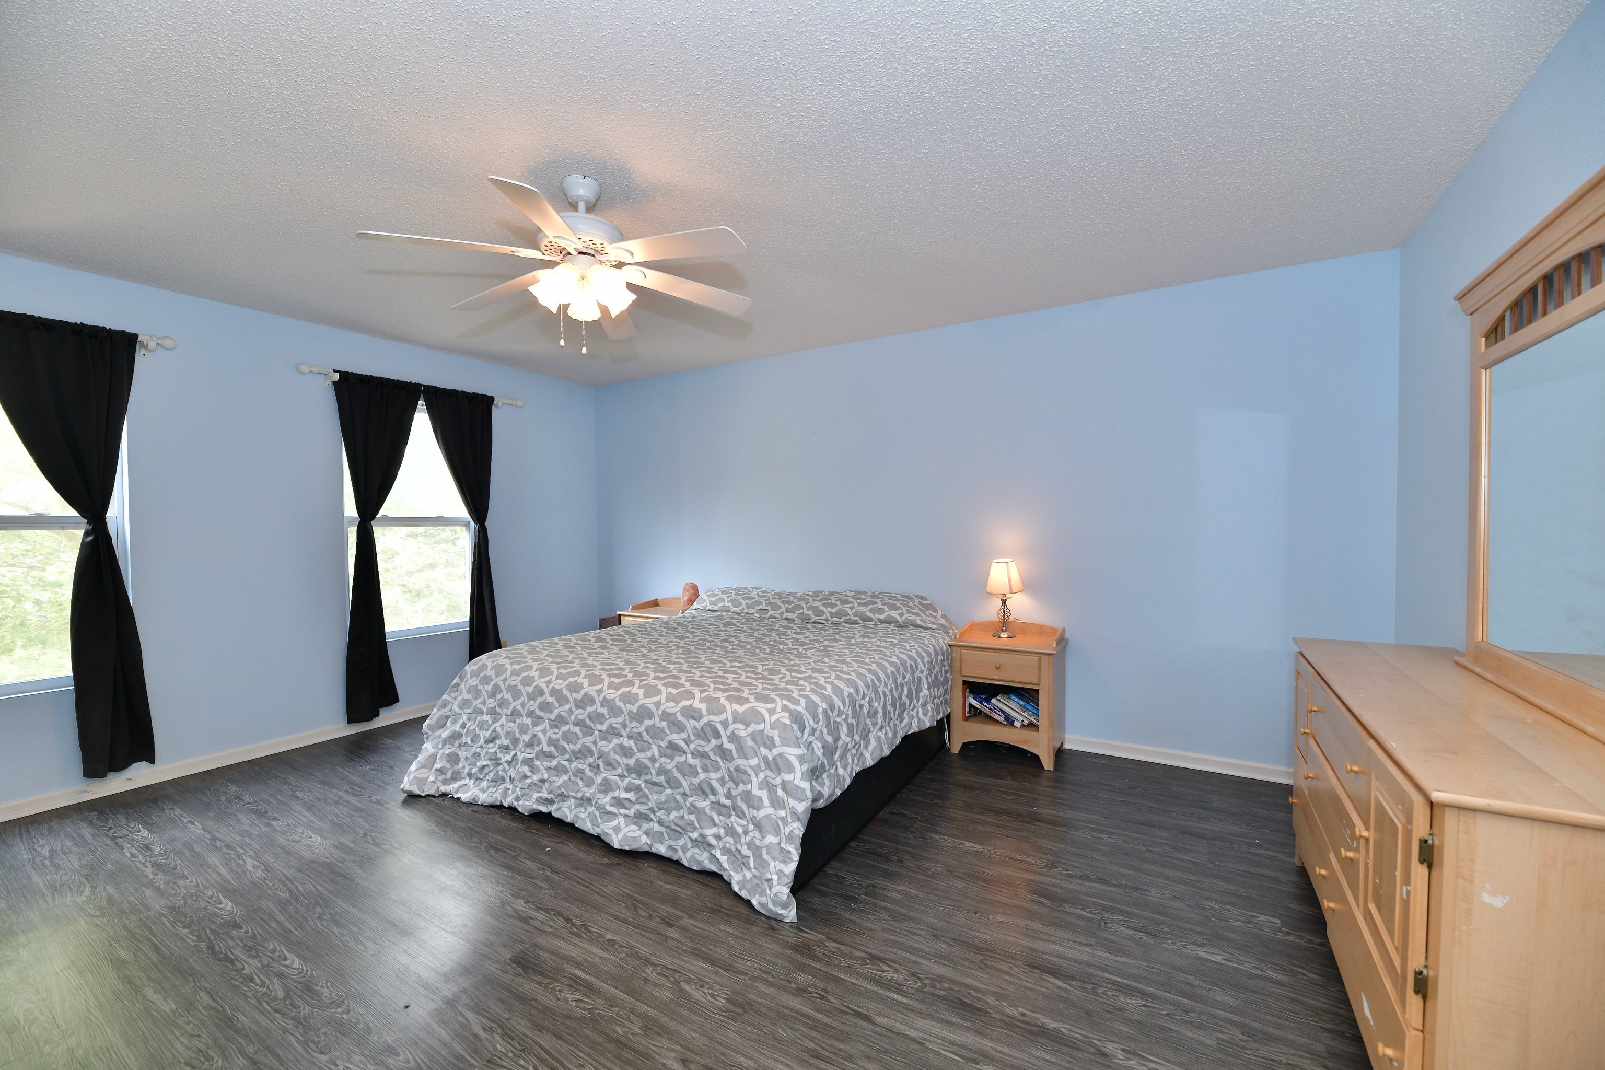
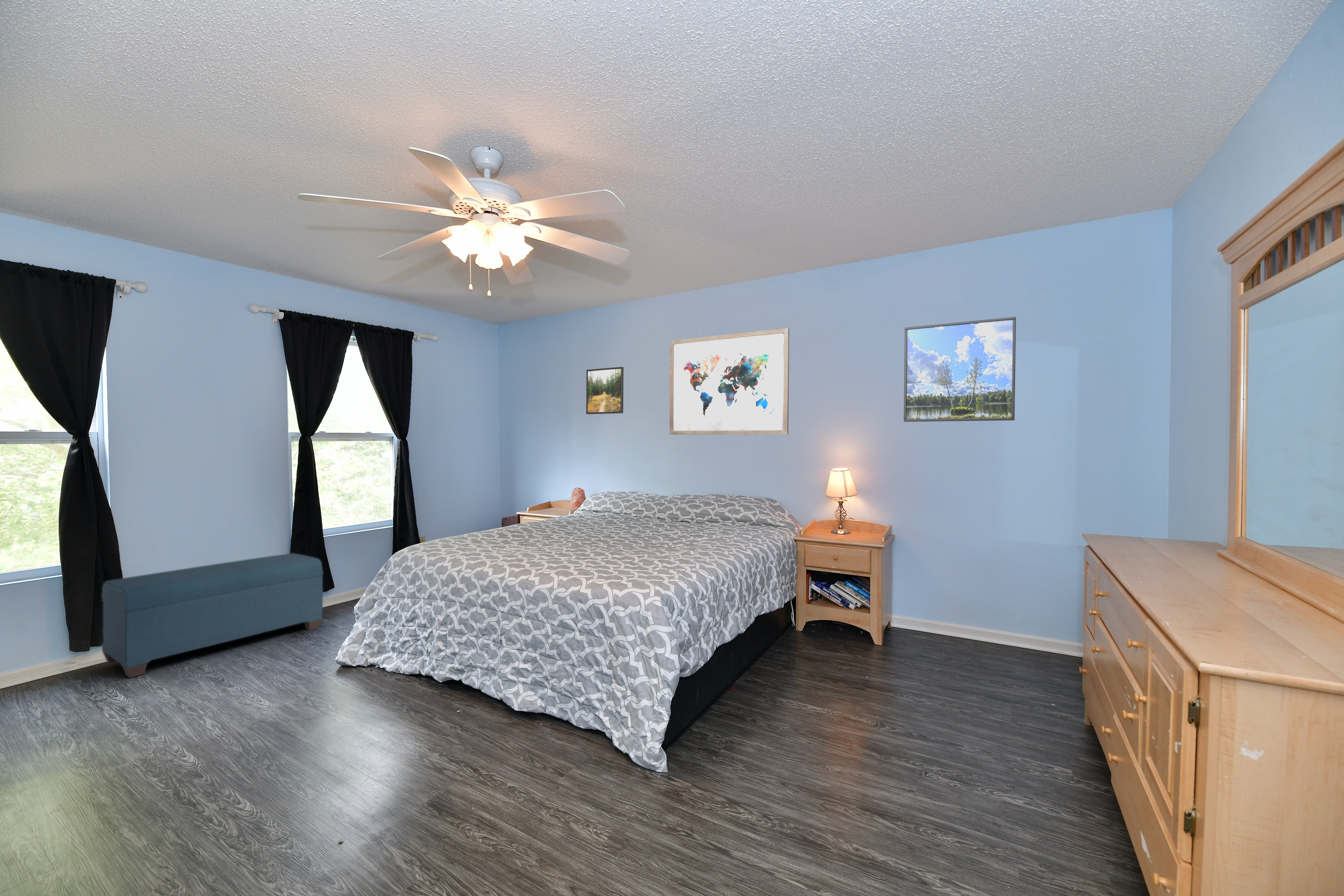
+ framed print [586,367,624,415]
+ wall art [669,327,790,435]
+ bench [101,553,324,678]
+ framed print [903,316,1016,422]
